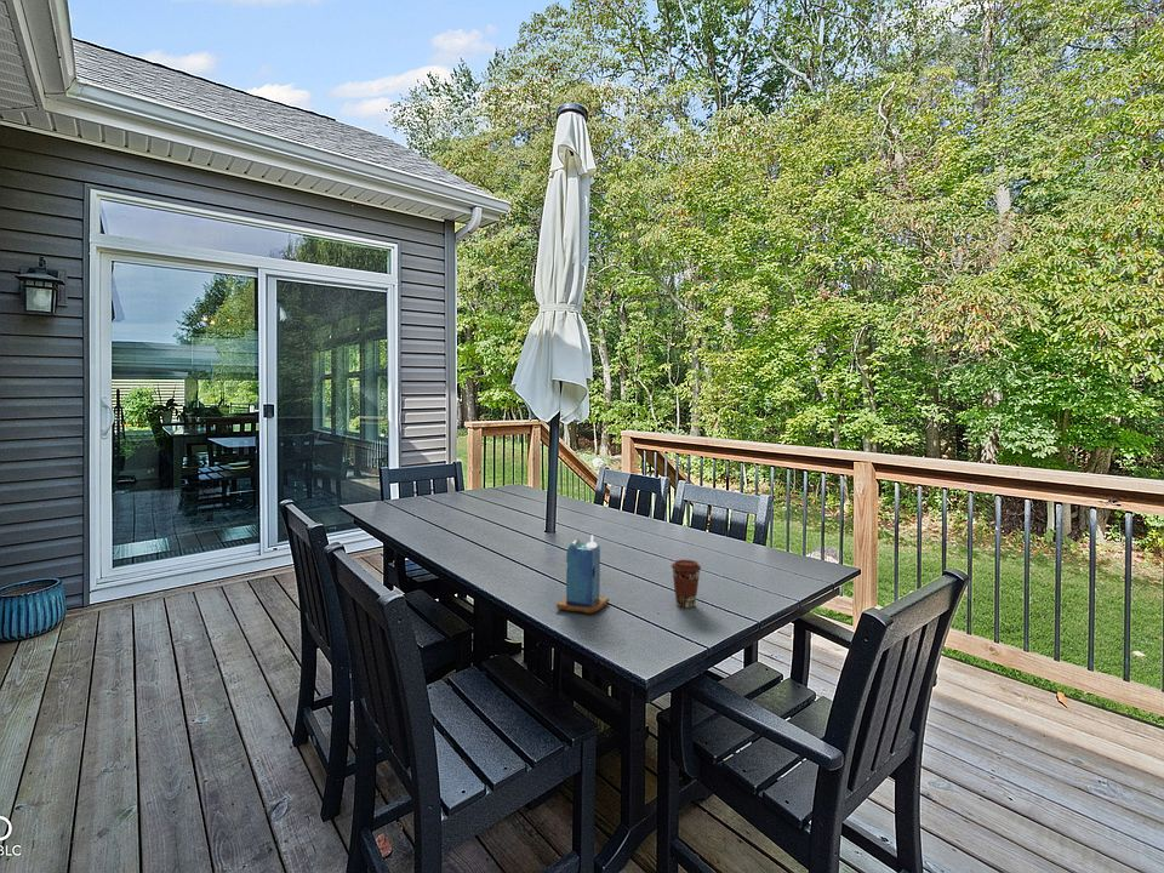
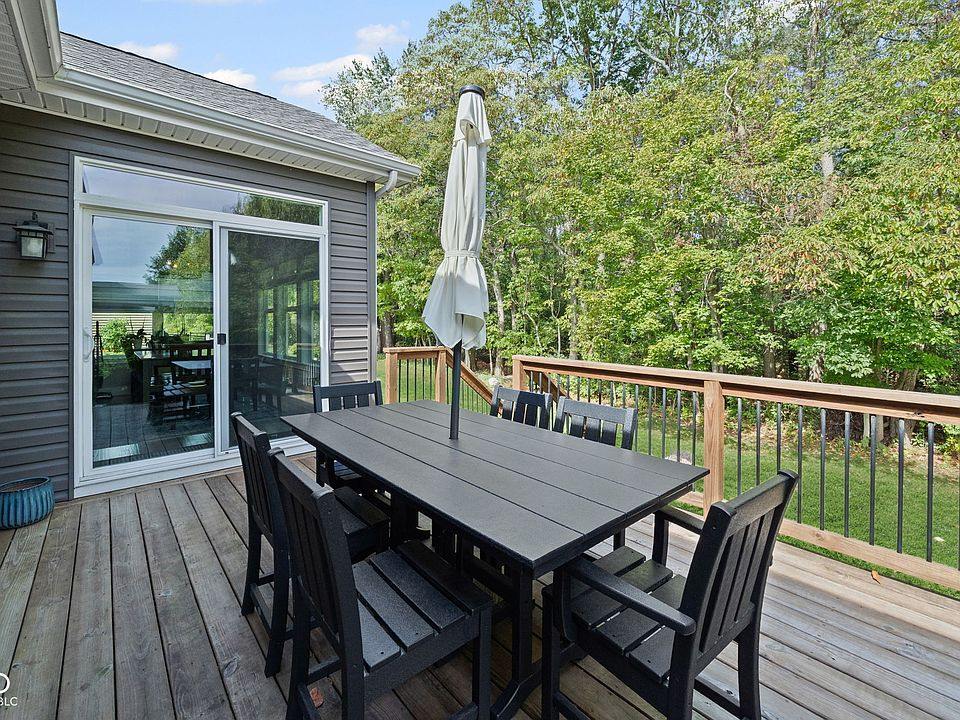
- candle [555,534,610,615]
- coffee cup [671,559,702,609]
